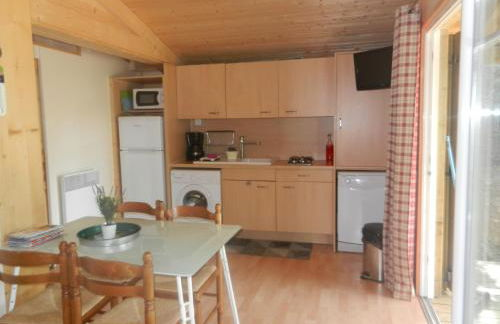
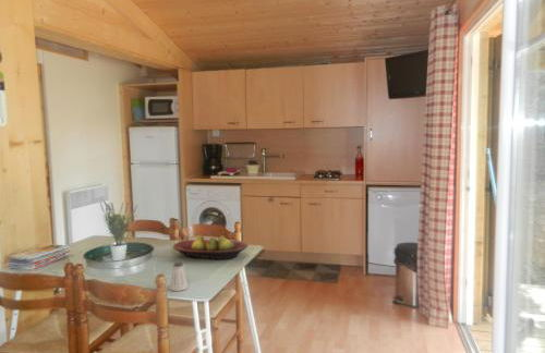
+ saltshaker [169,261,190,292]
+ fruit bowl [172,234,250,260]
